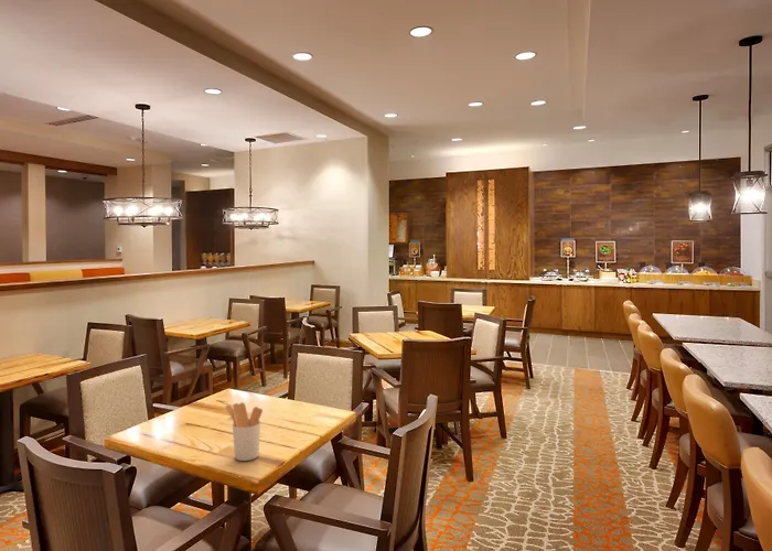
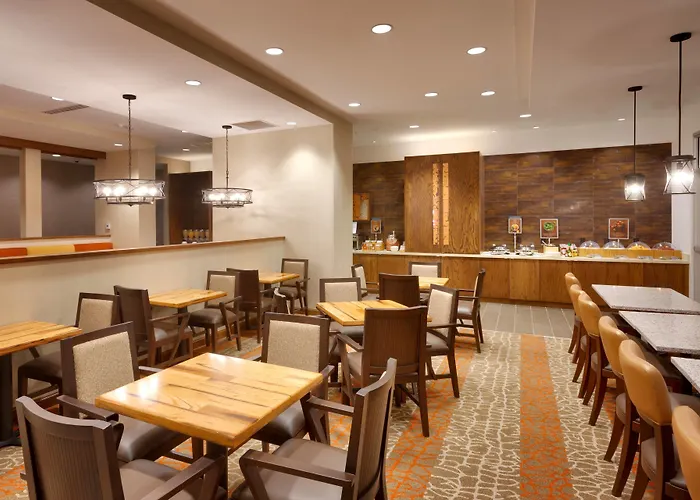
- utensil holder [225,401,264,462]
